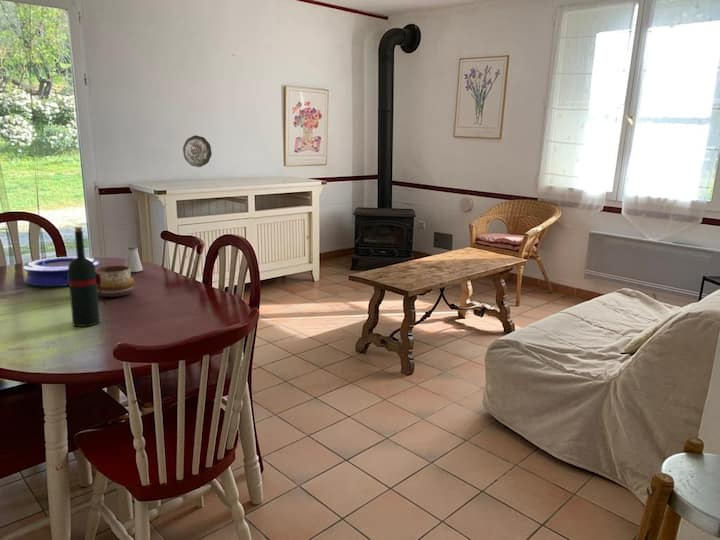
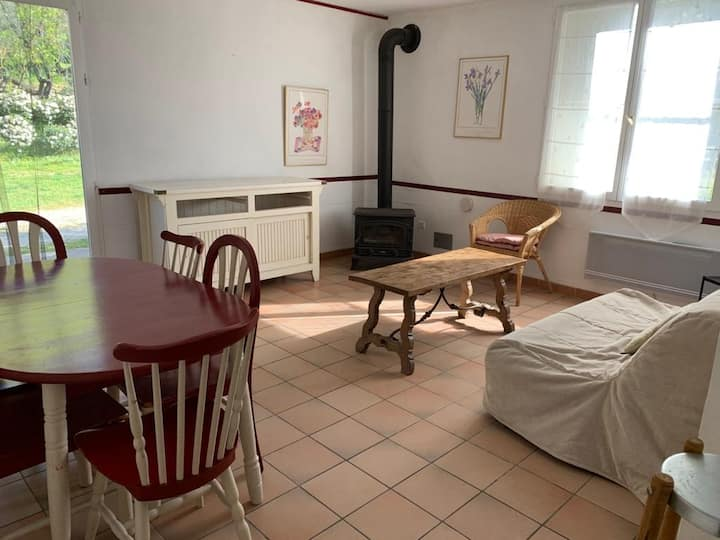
- wine bottle [68,226,108,328]
- saltshaker [124,245,144,273]
- decorative plate [182,134,213,168]
- plate [21,256,101,287]
- decorative bowl [95,265,135,298]
